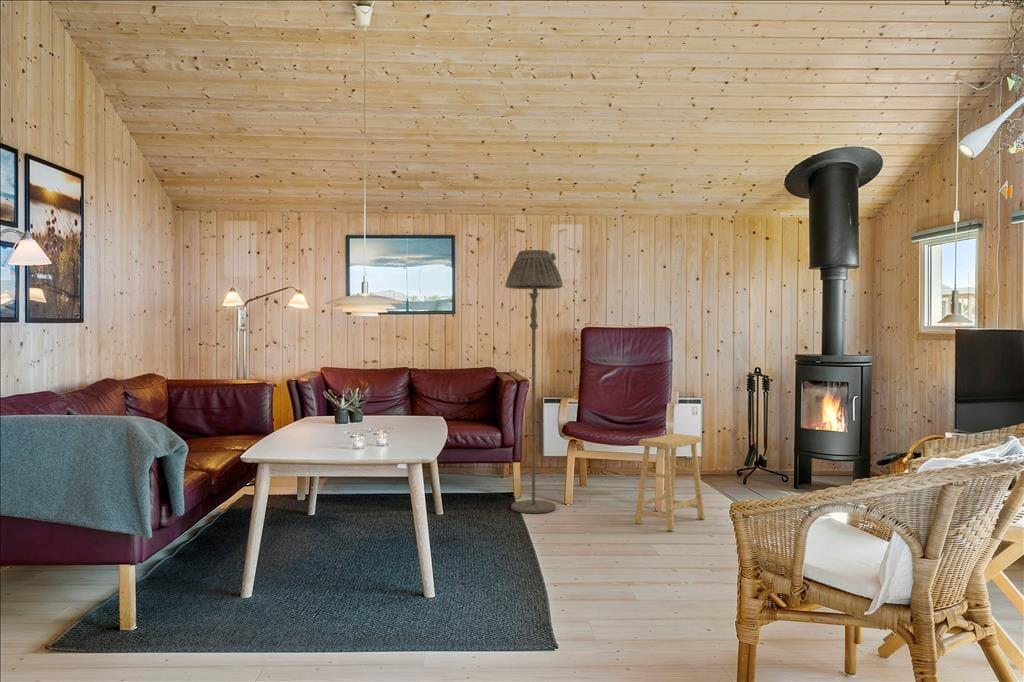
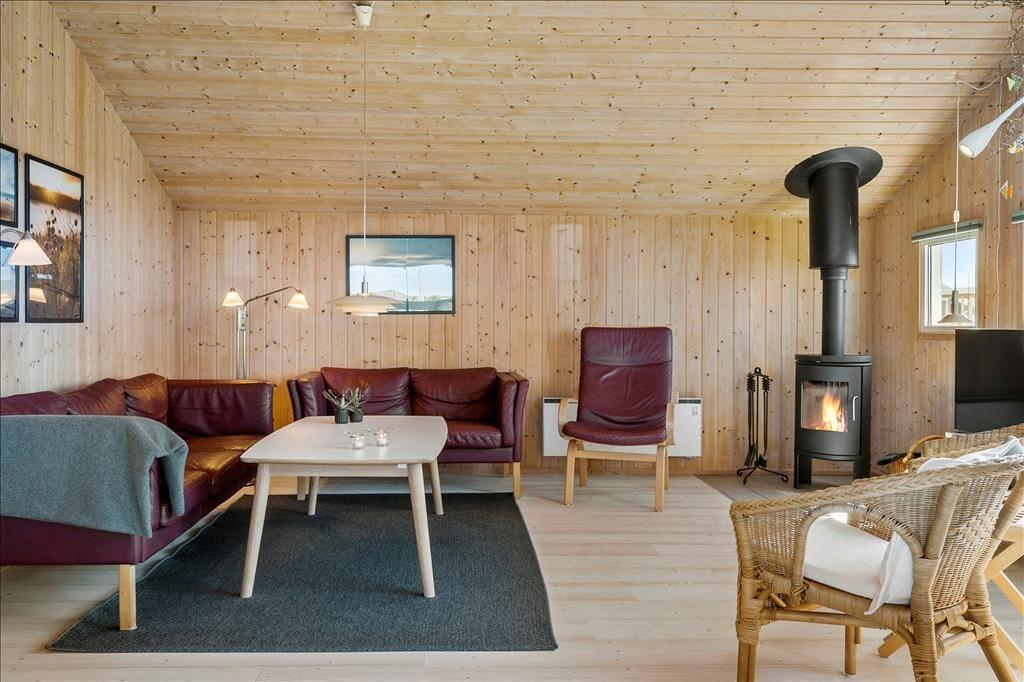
- footstool [634,433,706,532]
- floor lamp [504,249,564,514]
